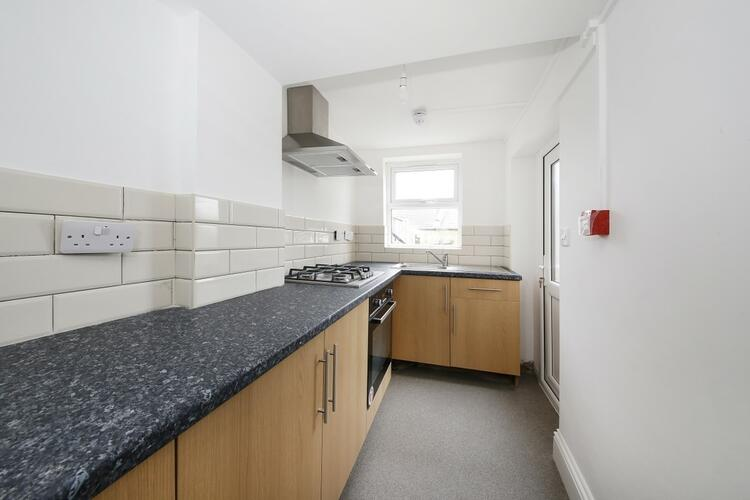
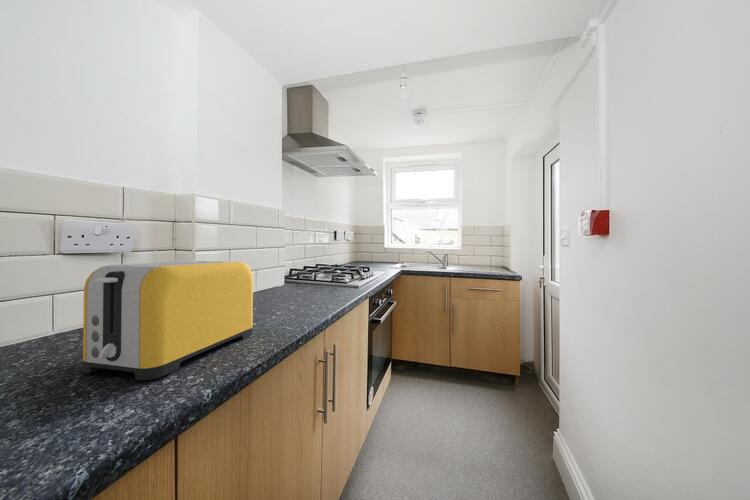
+ toaster [82,260,254,381]
